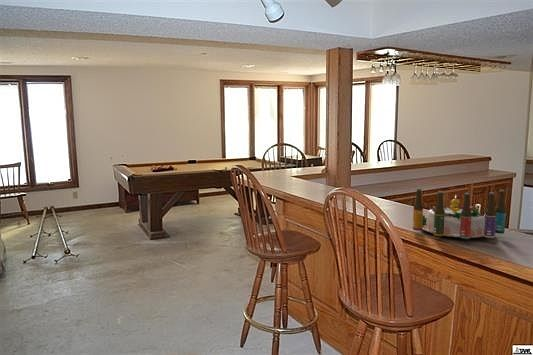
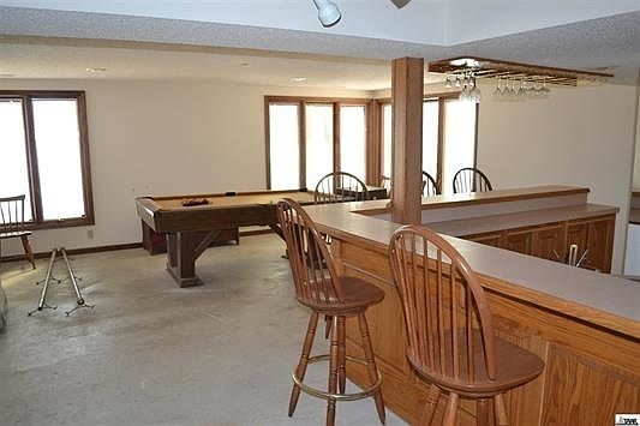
- beer bottle [412,187,507,240]
